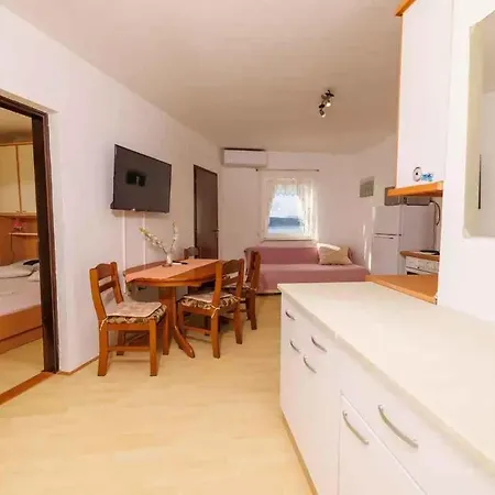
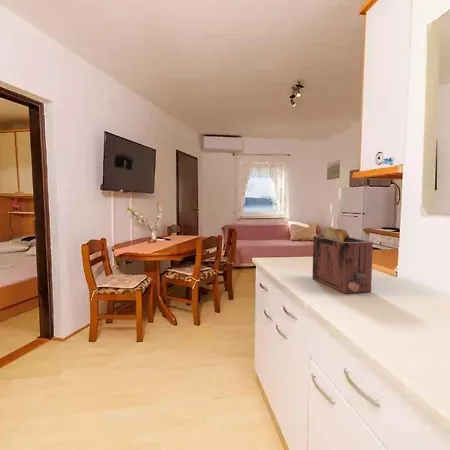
+ toaster [311,226,374,294]
